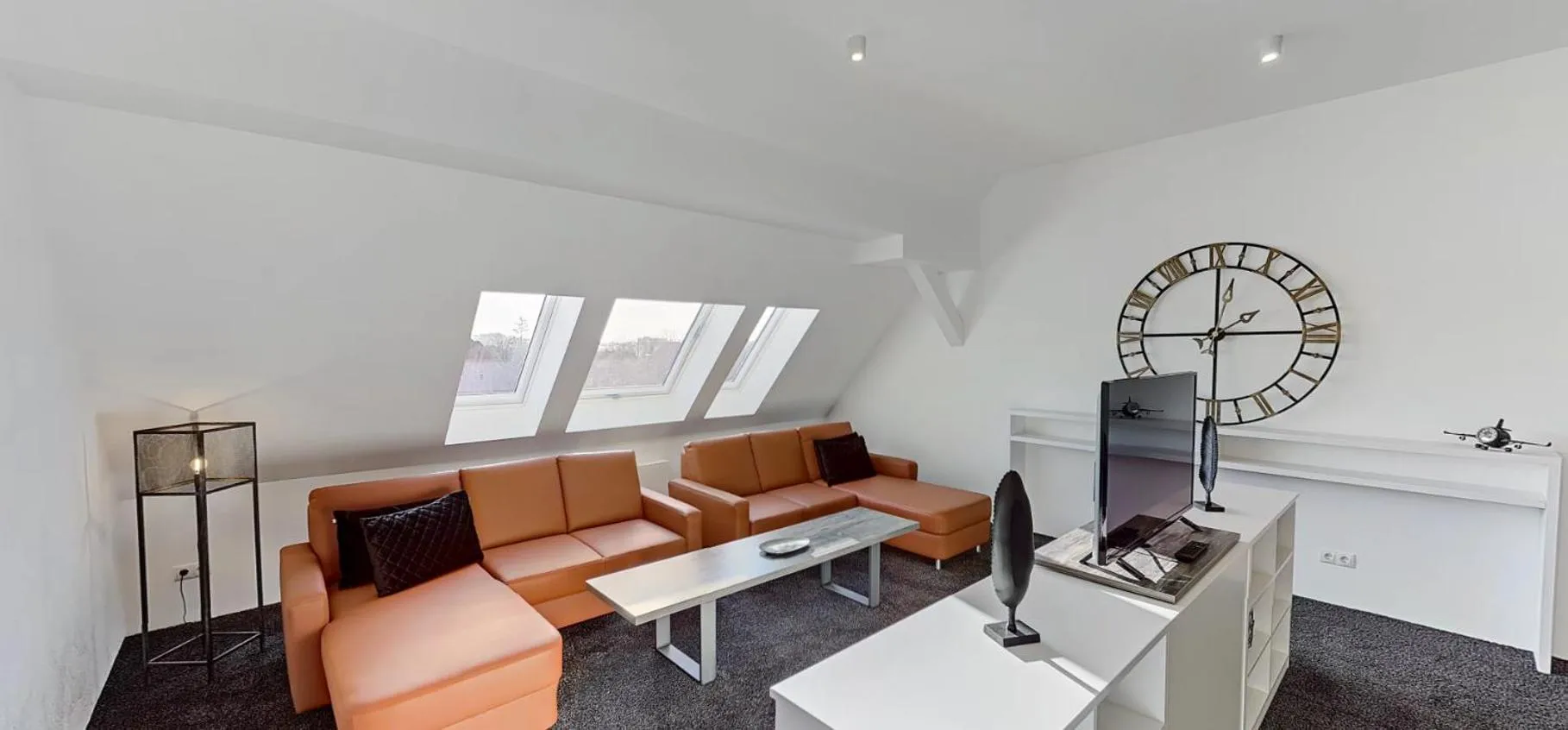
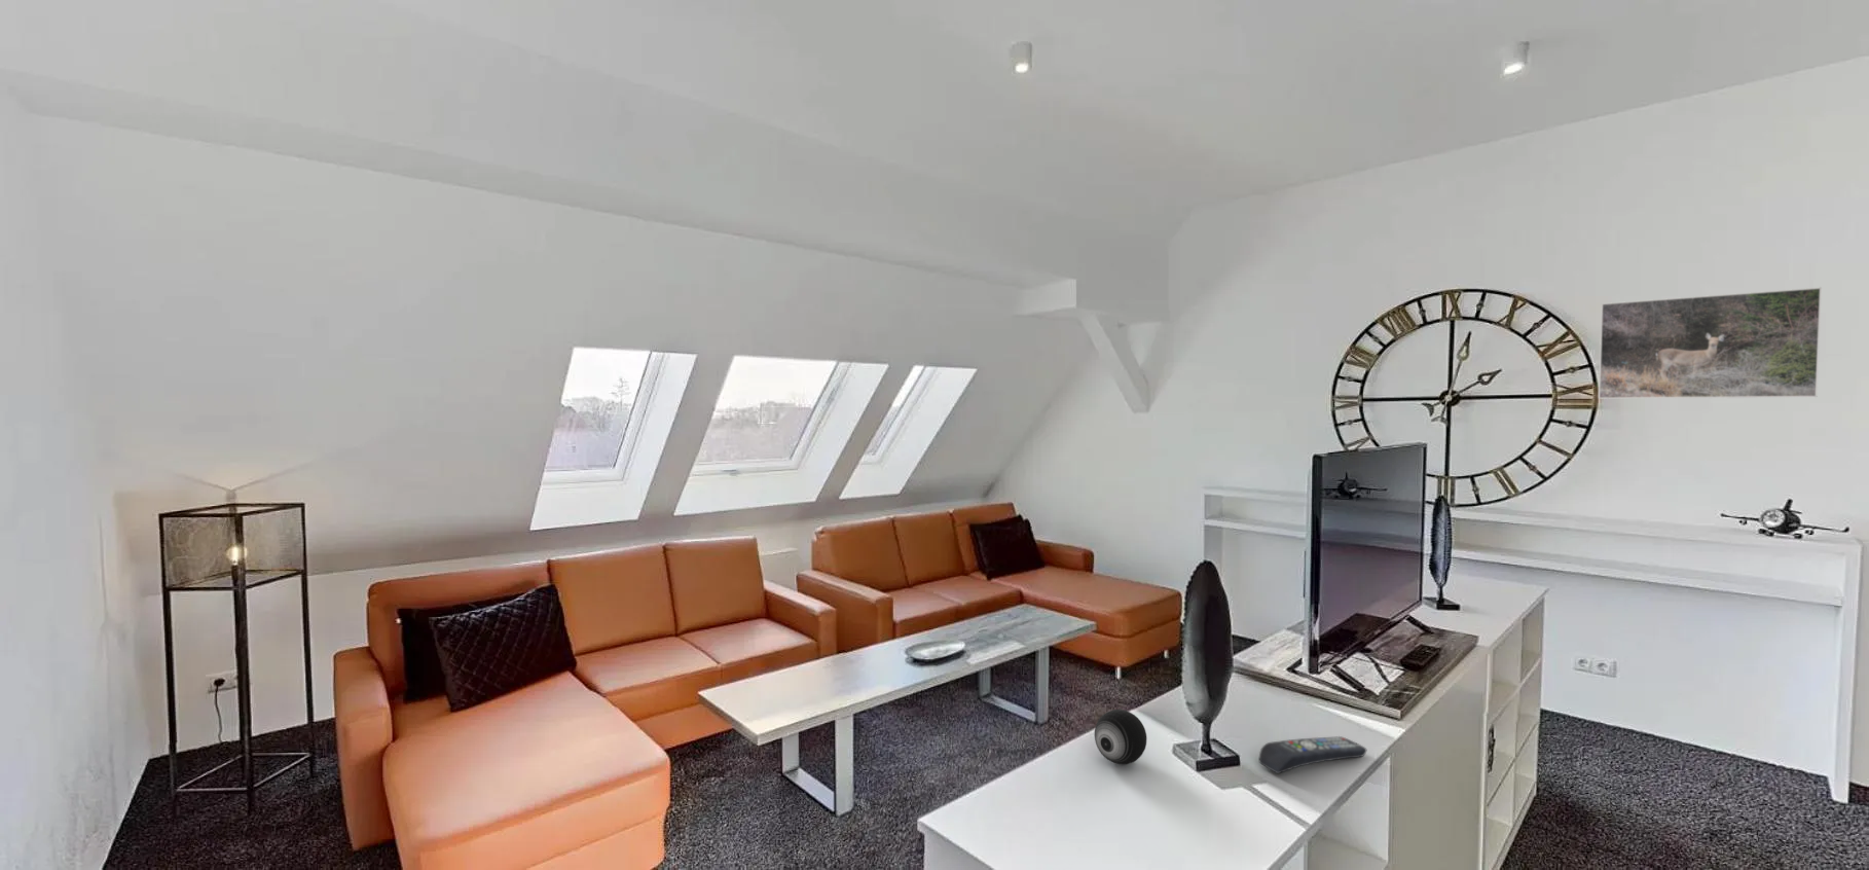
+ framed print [1597,286,1823,400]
+ remote control [1259,735,1367,775]
+ speaker [1093,709,1148,765]
